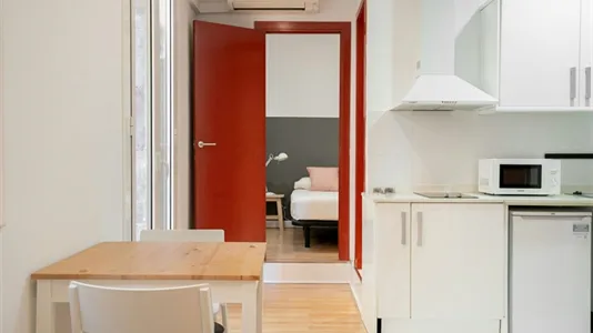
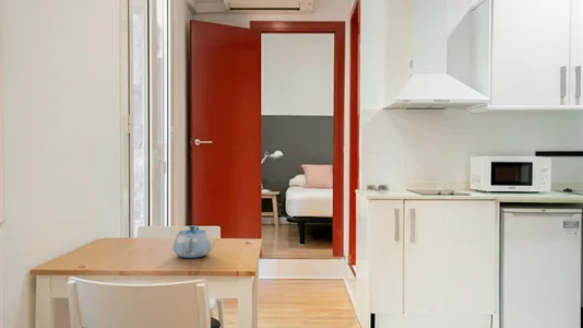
+ chinaware [172,224,213,259]
